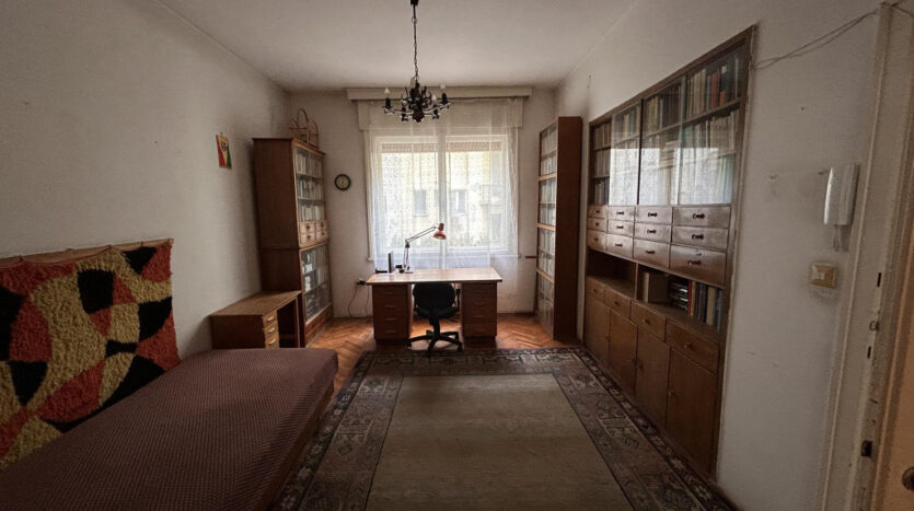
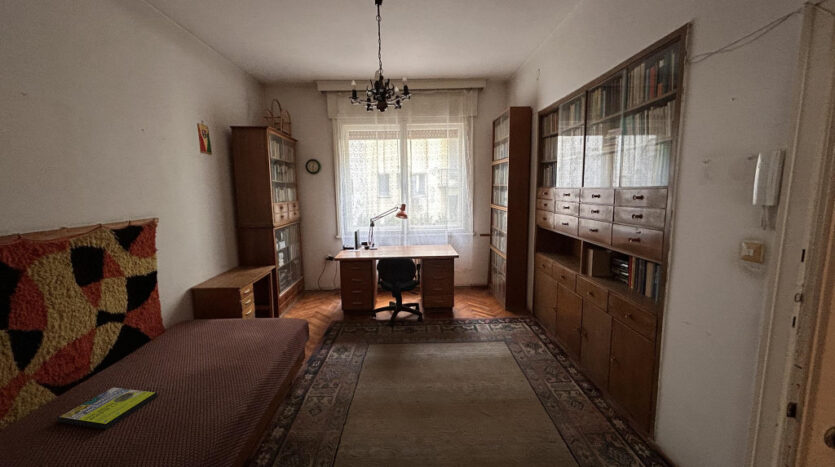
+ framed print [56,387,159,431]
